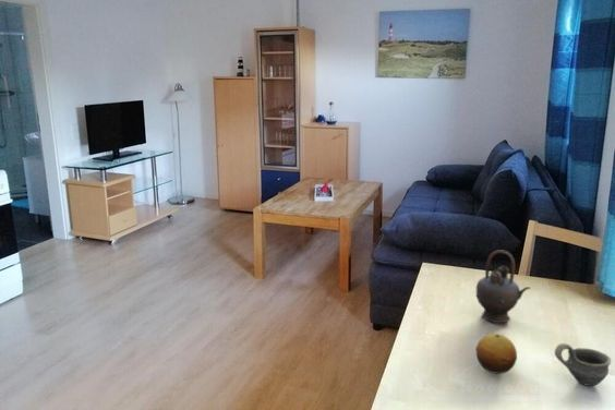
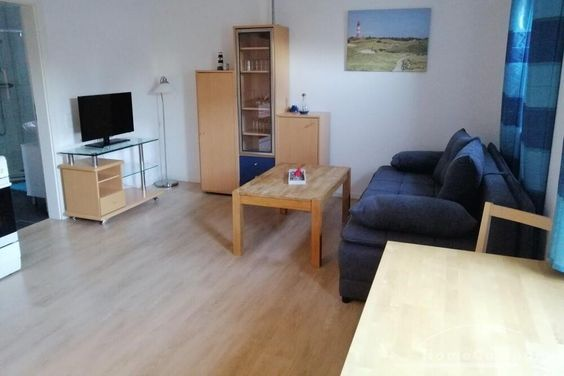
- teapot [475,249,531,324]
- fruit [475,333,518,375]
- cup [554,342,612,387]
